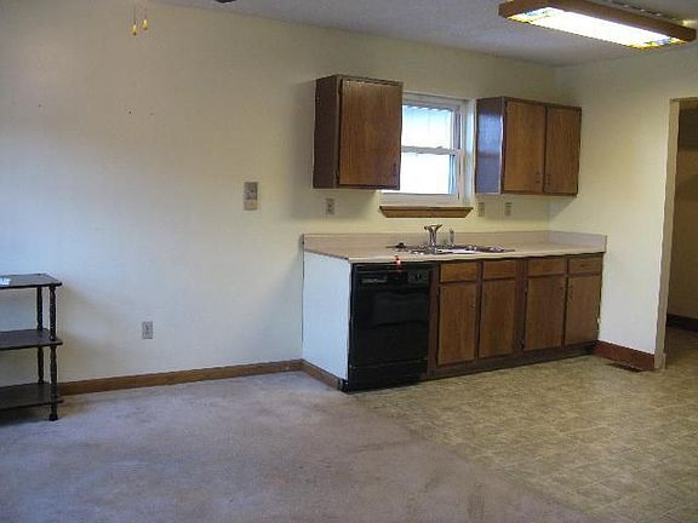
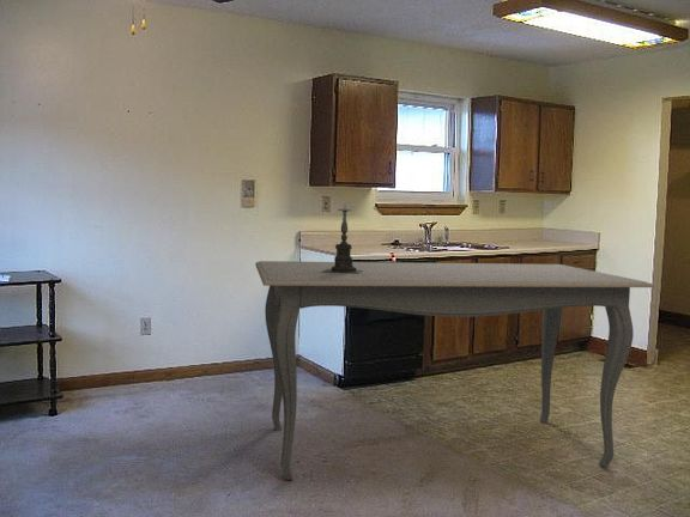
+ dining table [254,260,655,481]
+ candle holder [323,205,363,274]
